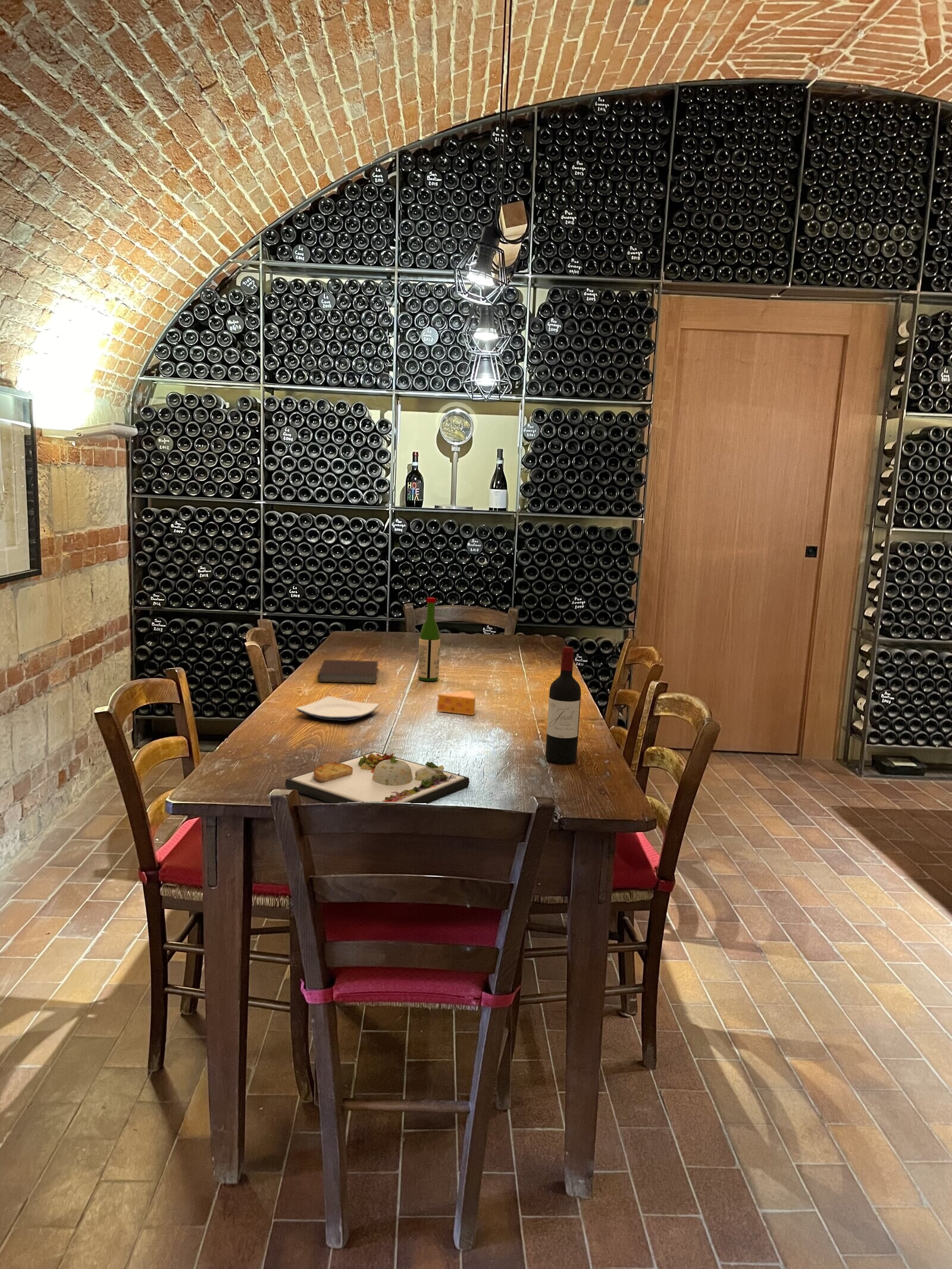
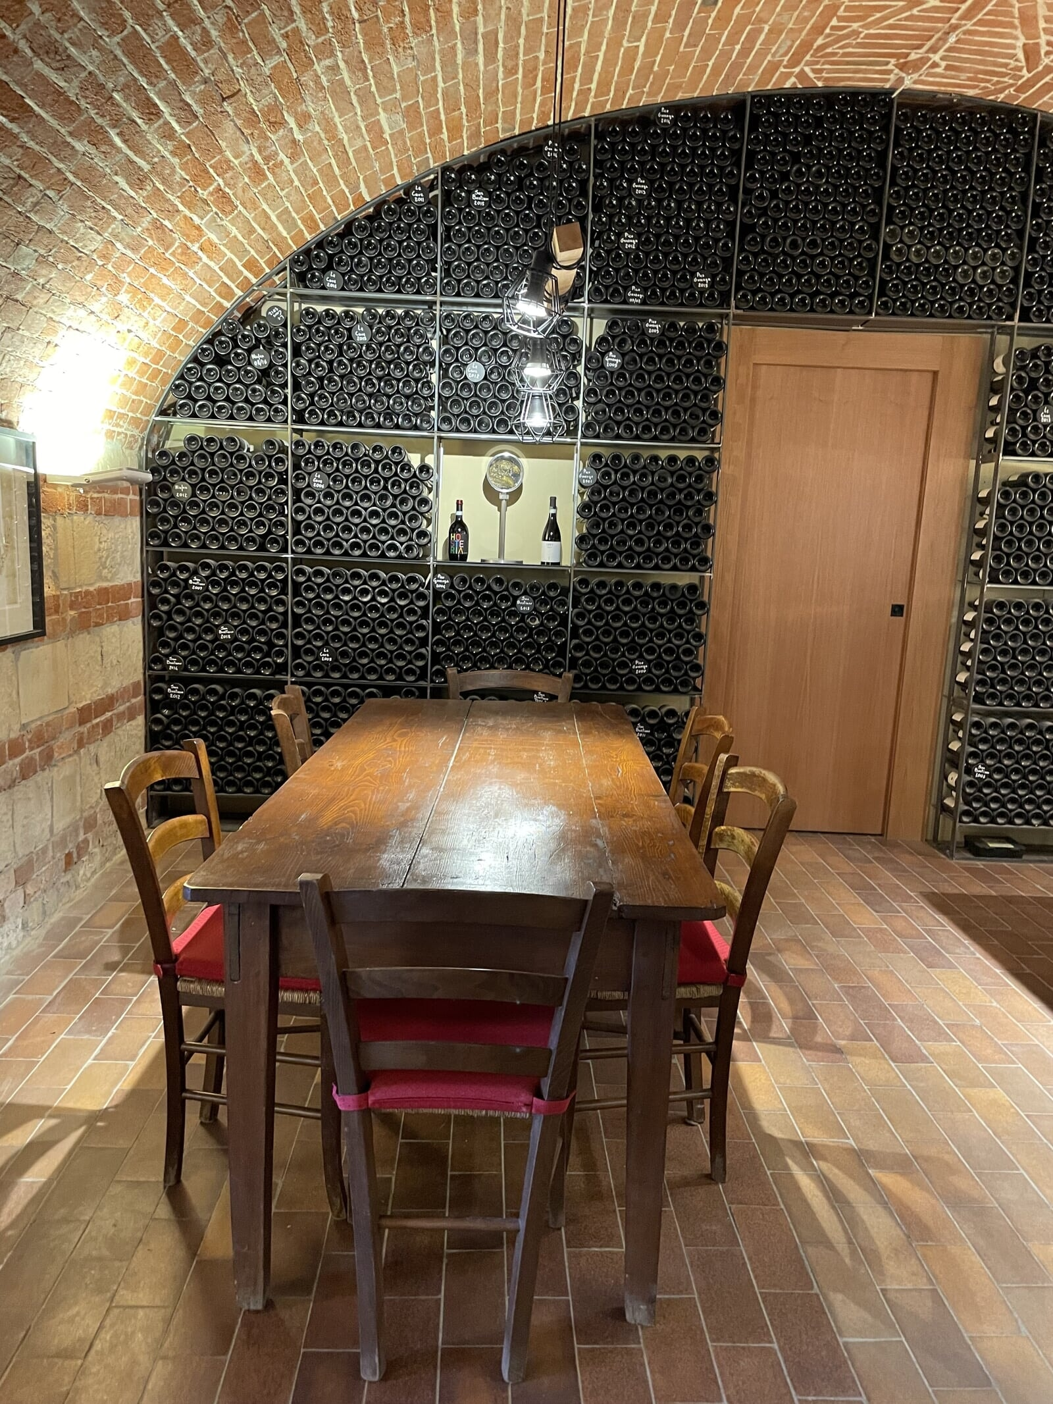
- dinner plate [284,751,470,804]
- wine bottle [545,646,581,764]
- cheese [436,690,476,716]
- notebook [317,659,379,684]
- plate [295,695,380,722]
- wine bottle [417,597,441,682]
